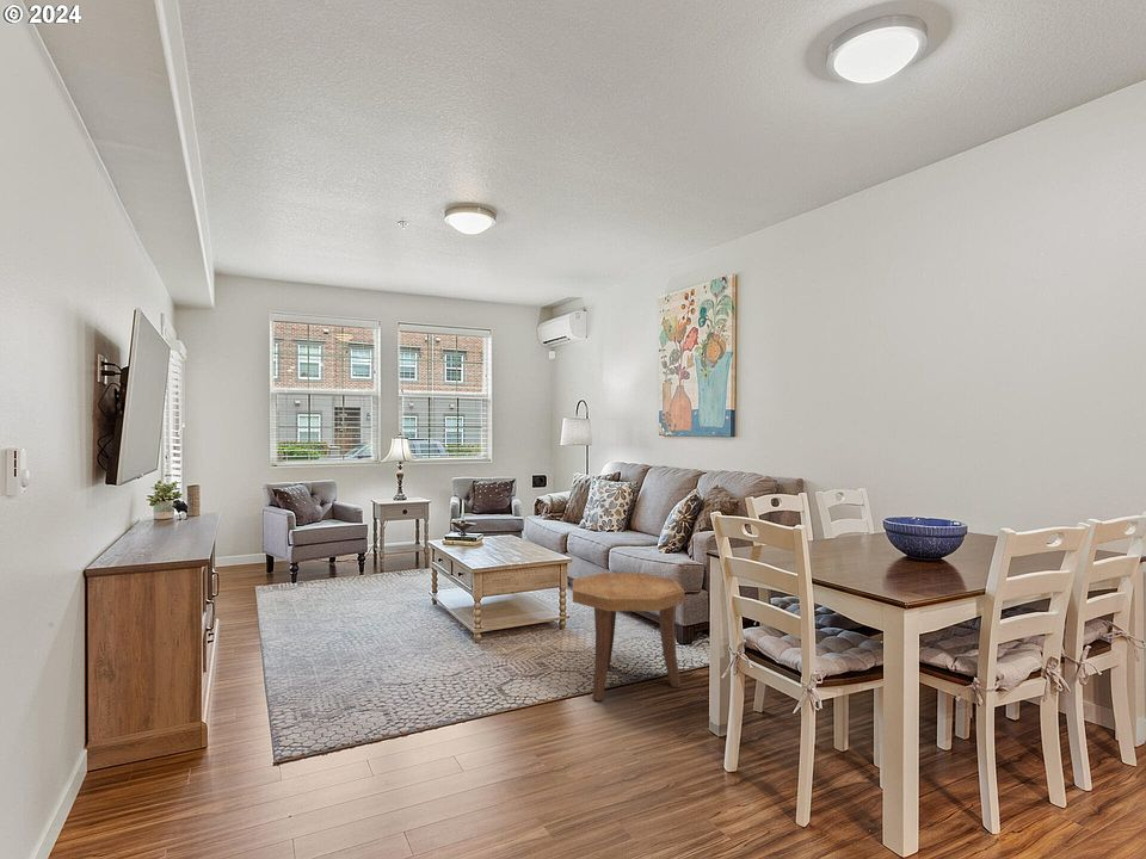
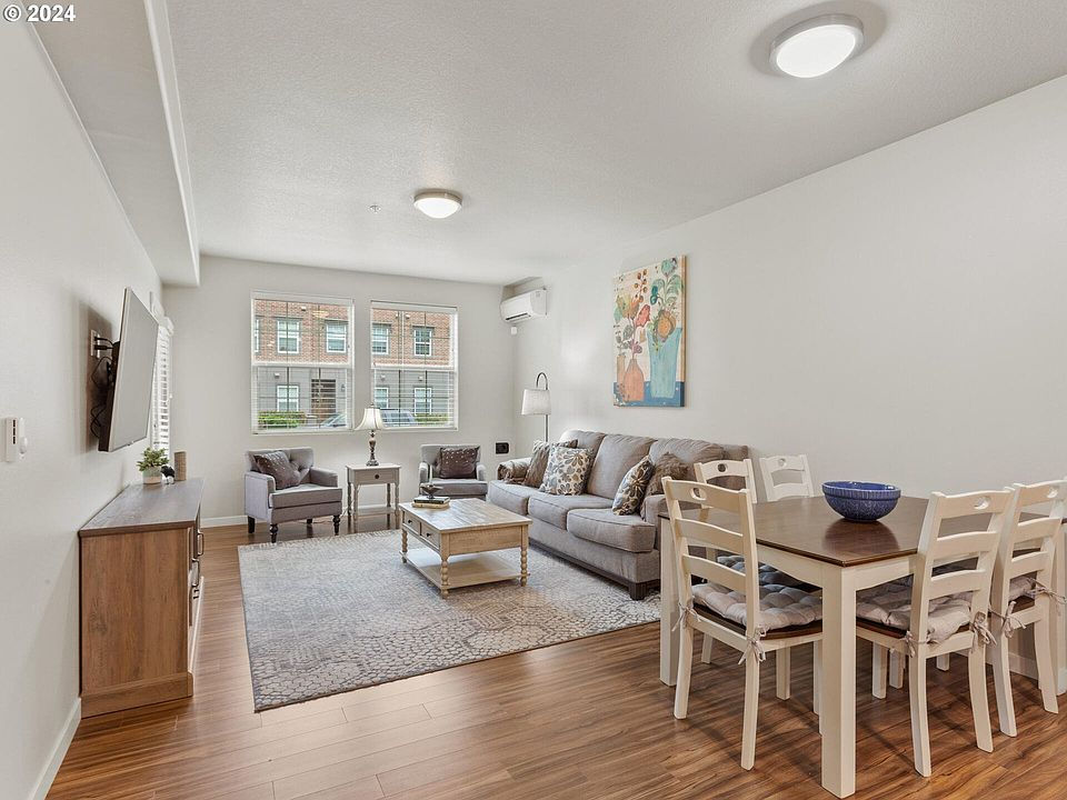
- side table [572,571,686,702]
